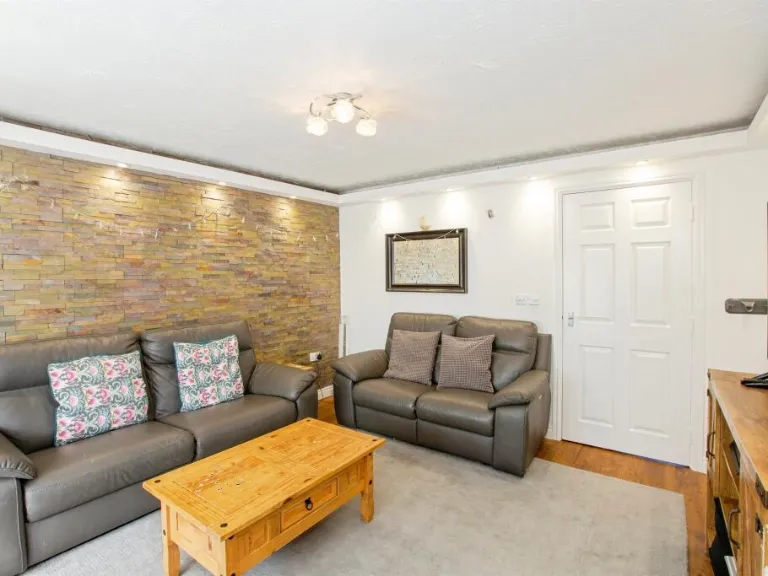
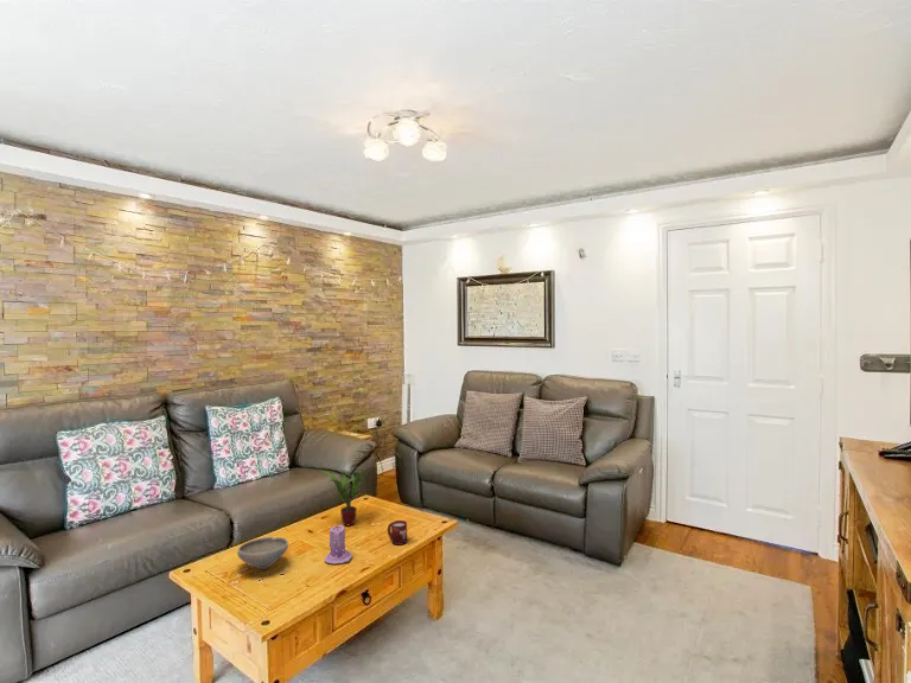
+ candle [324,522,353,566]
+ potted plant [317,467,375,526]
+ bowl [236,536,289,570]
+ cup [387,519,408,547]
